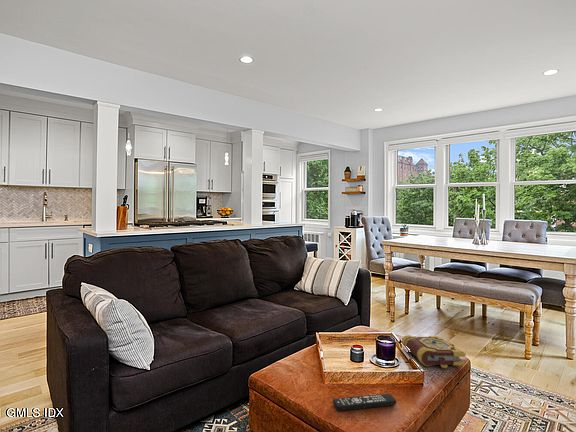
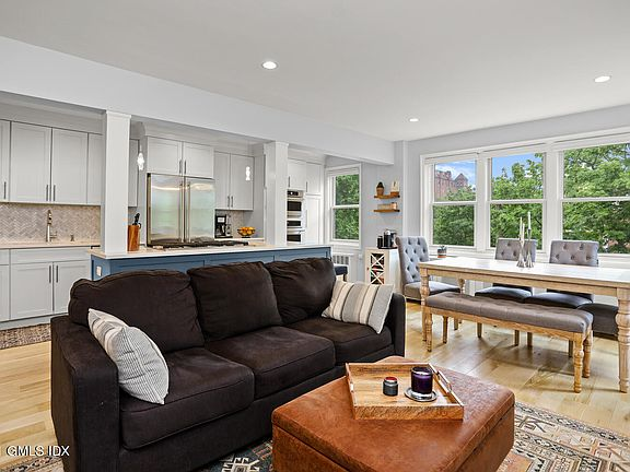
- book [400,334,467,369]
- remote control [332,393,397,412]
